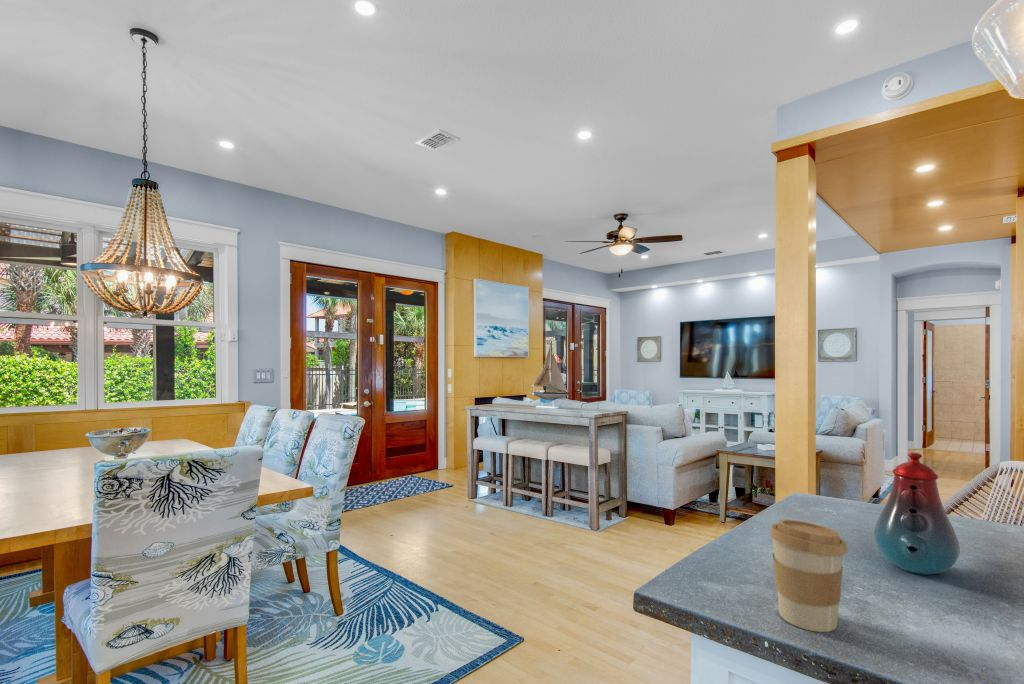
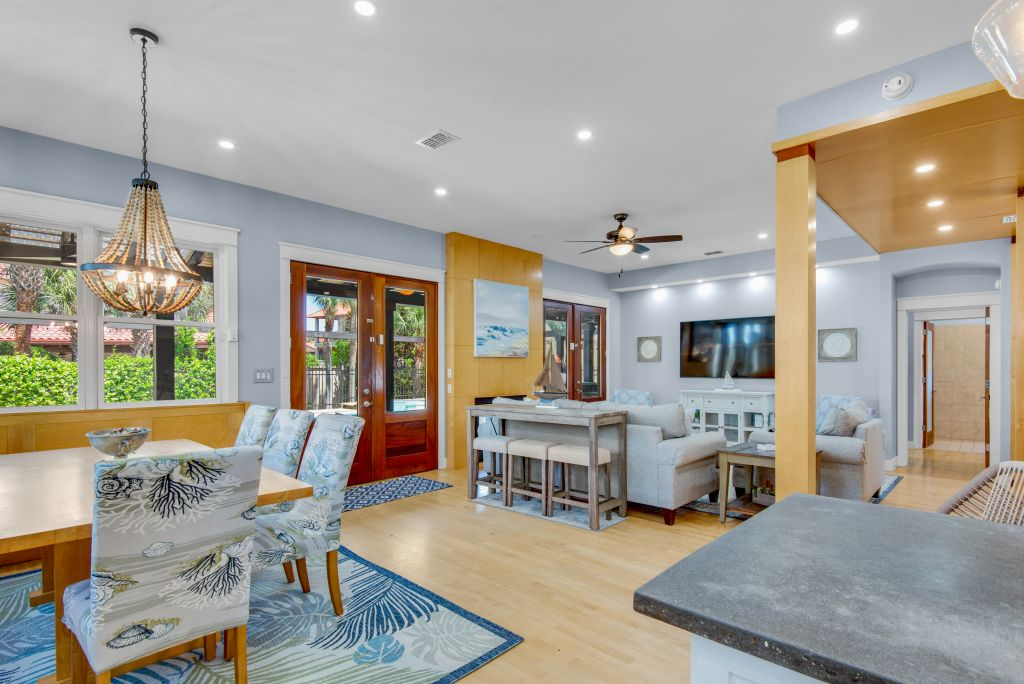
- coffee cup [769,519,848,633]
- teakettle [873,452,961,576]
